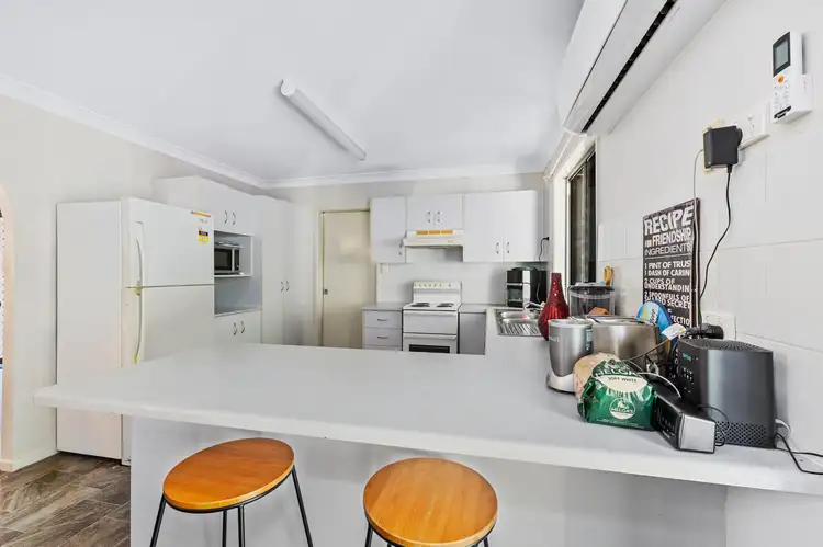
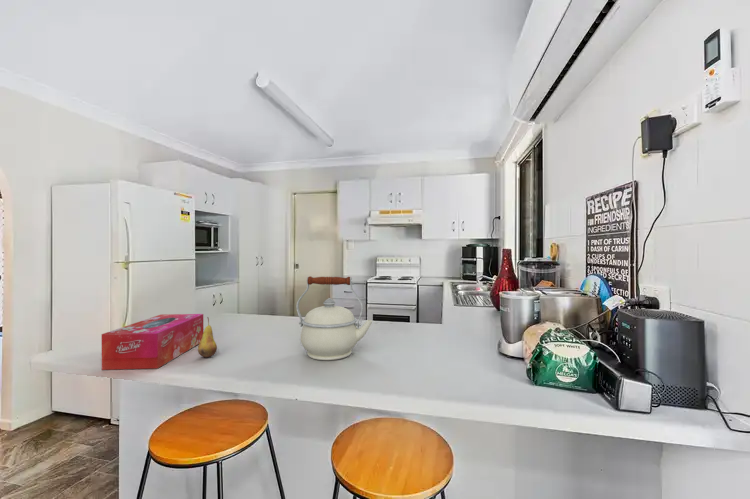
+ tissue box [101,313,204,371]
+ kettle [295,275,374,361]
+ fruit [197,316,218,358]
